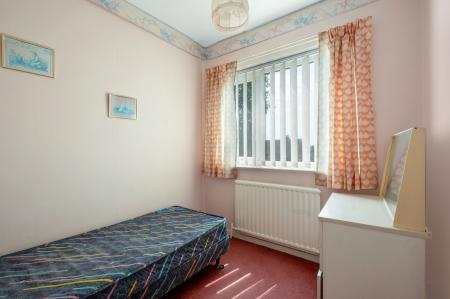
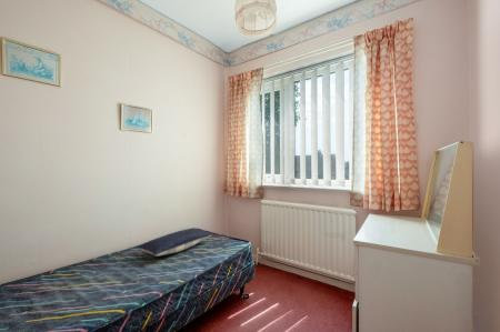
+ pillow [136,228,213,258]
